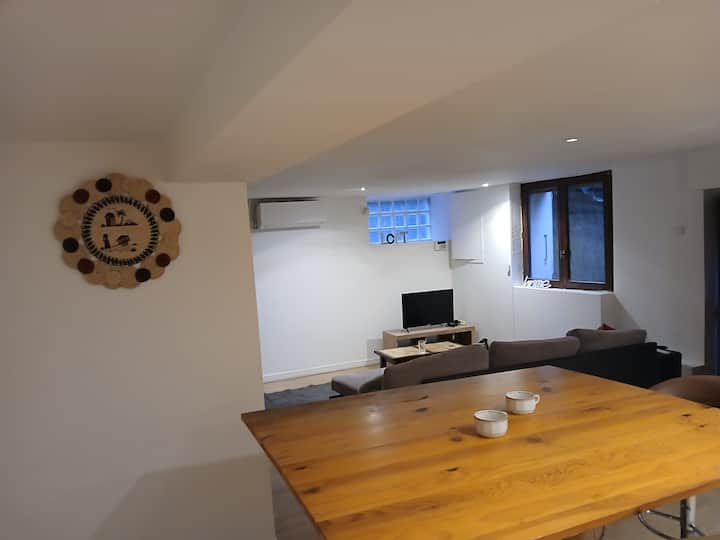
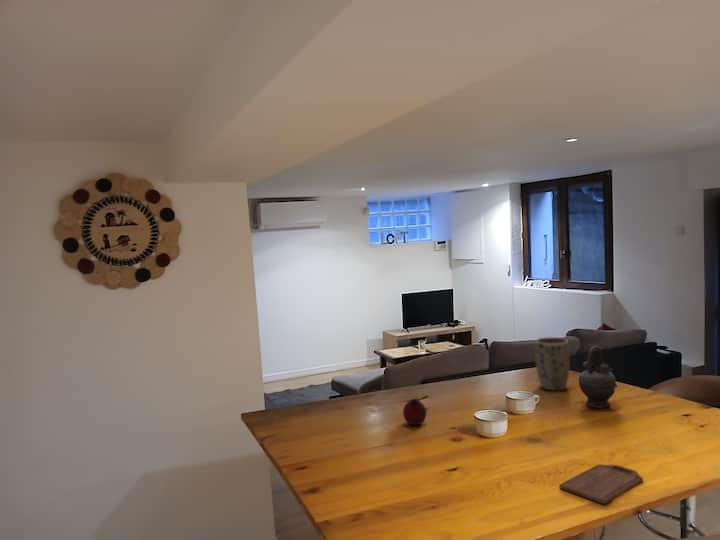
+ cutting board [558,463,644,505]
+ plant pot [534,336,571,391]
+ fruit [402,397,427,426]
+ teapot [578,345,619,409]
